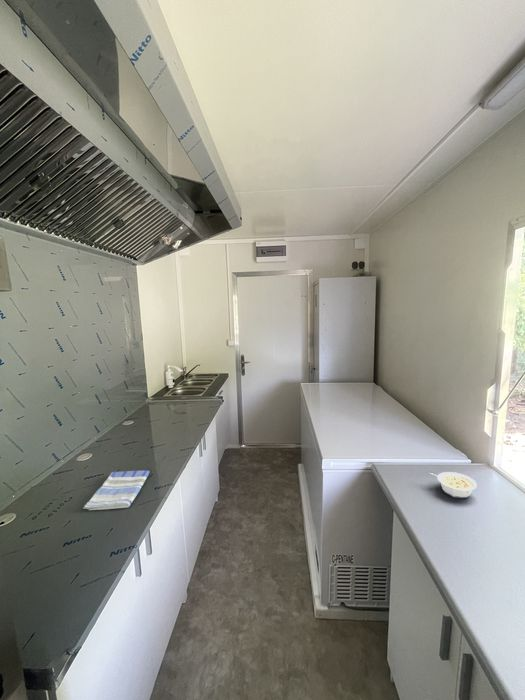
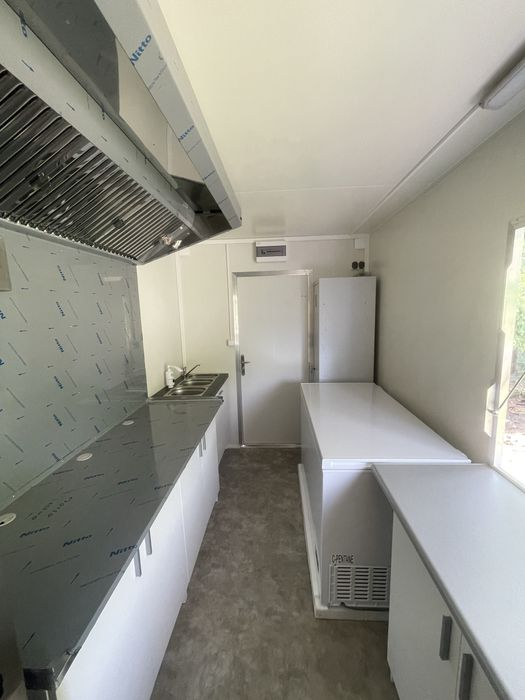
- dish towel [83,469,151,511]
- legume [429,471,478,499]
